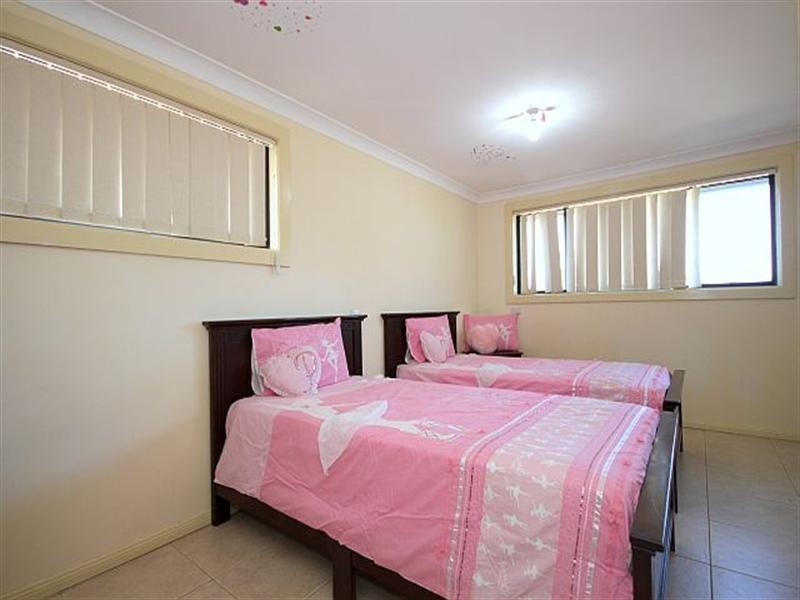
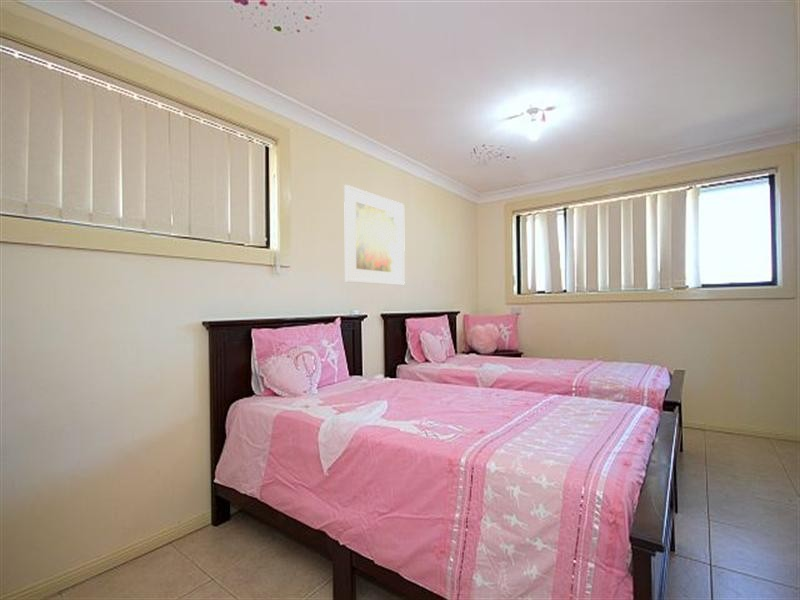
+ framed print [343,184,406,286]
